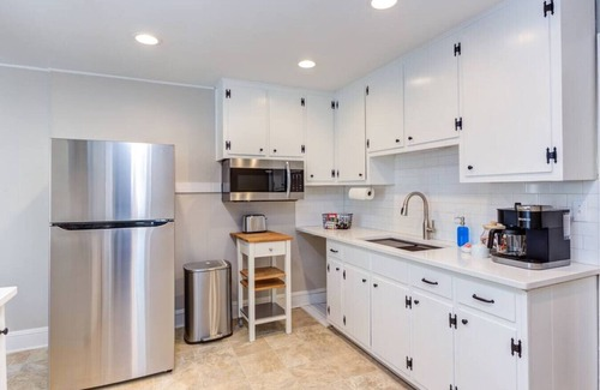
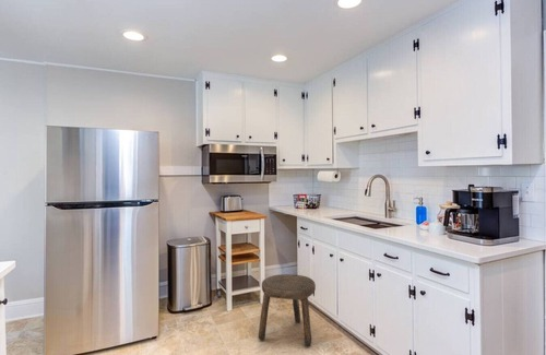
+ stool [257,273,317,348]
